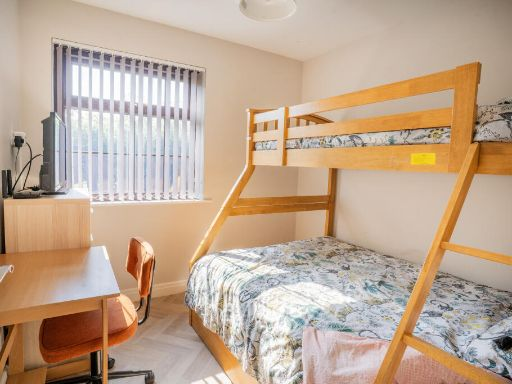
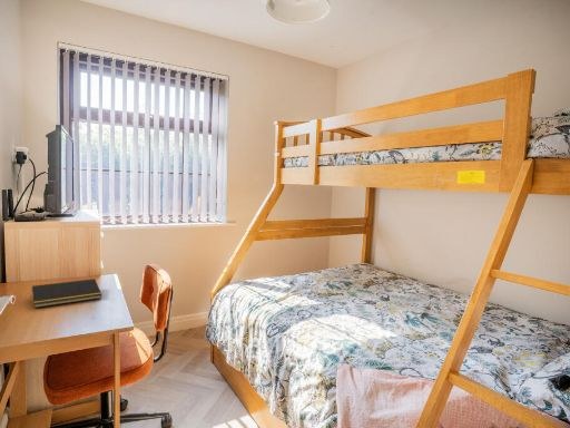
+ notepad [29,278,102,309]
